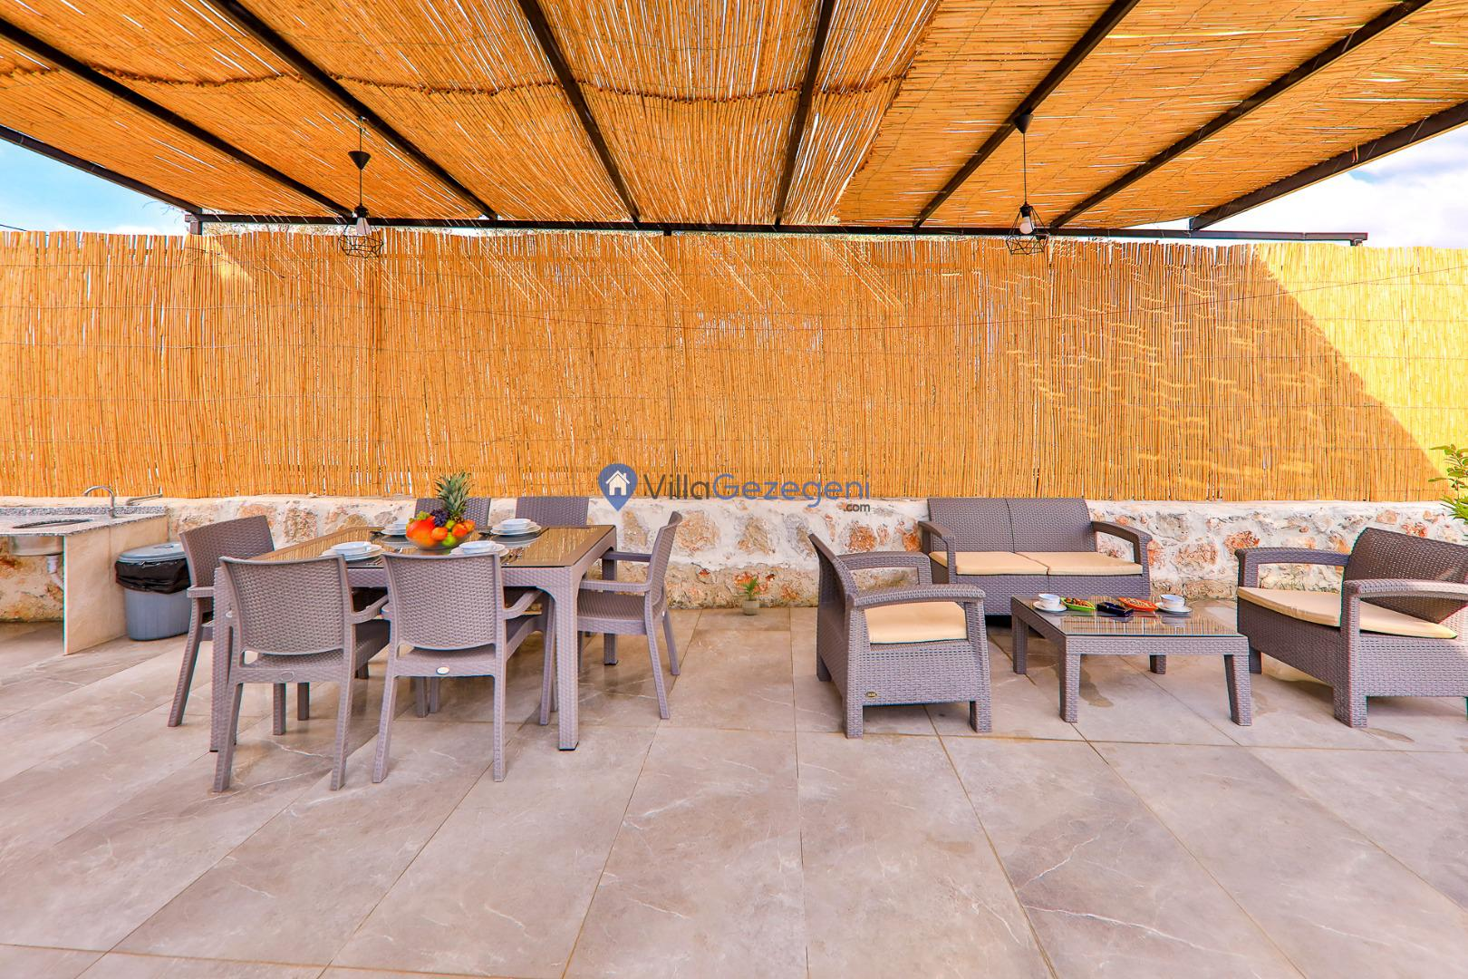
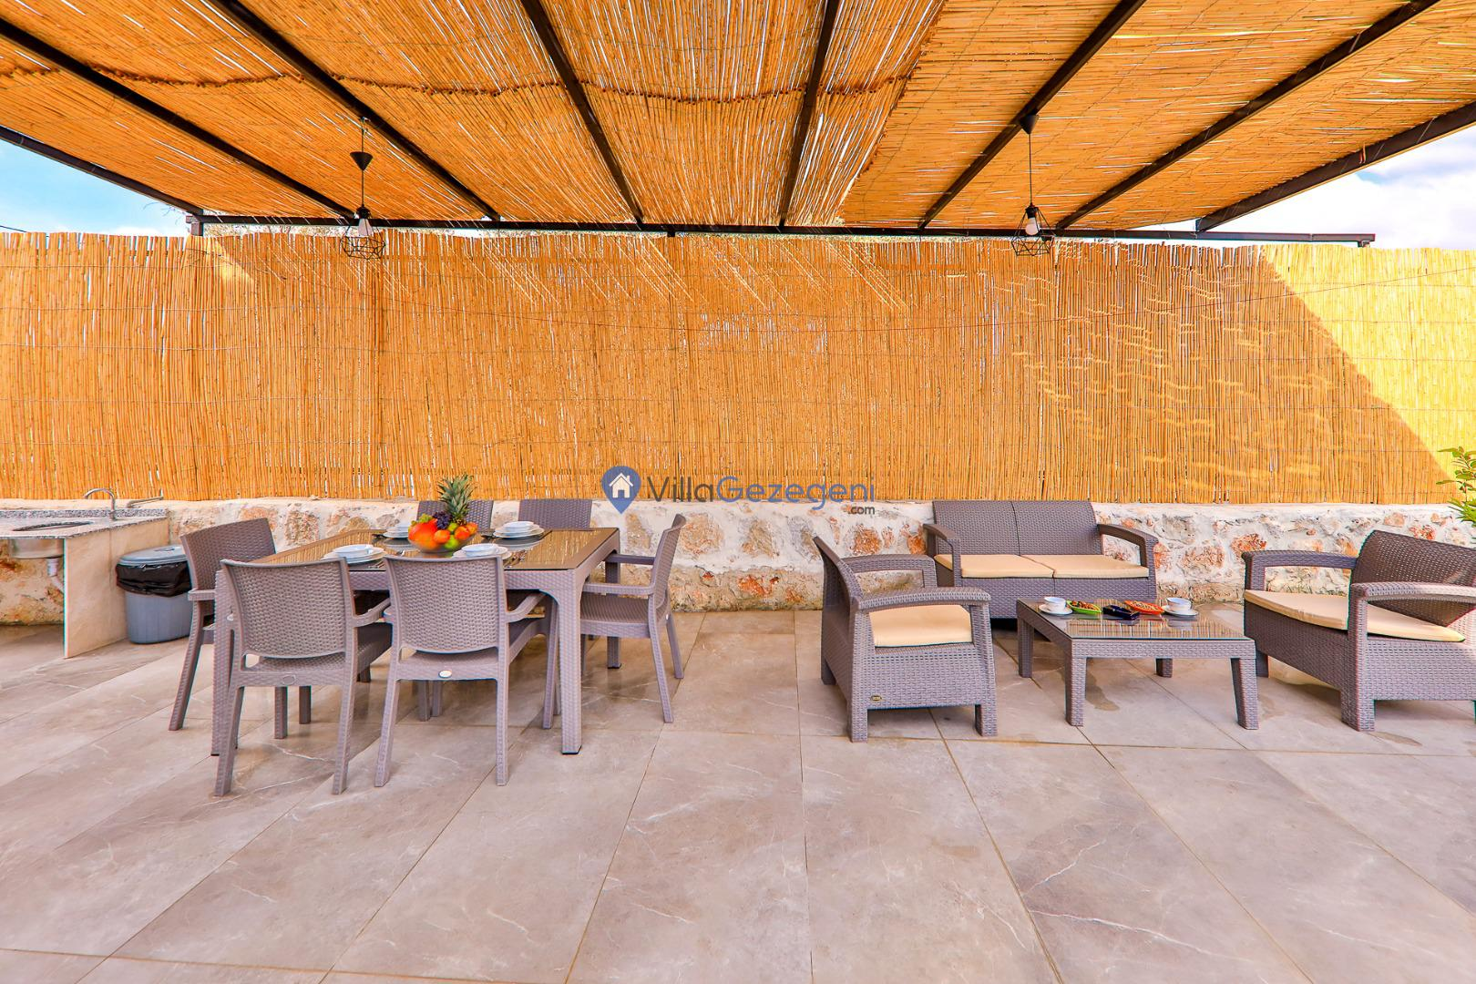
- potted plant [735,577,766,615]
